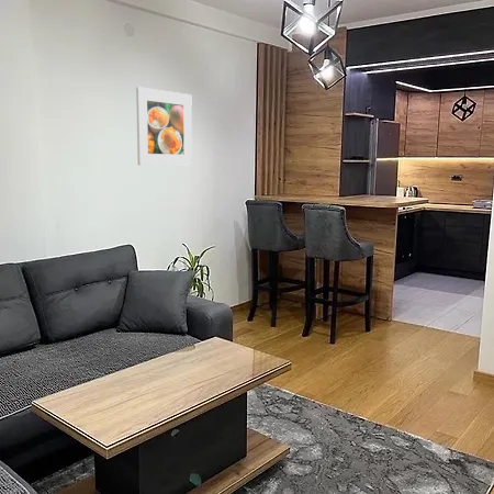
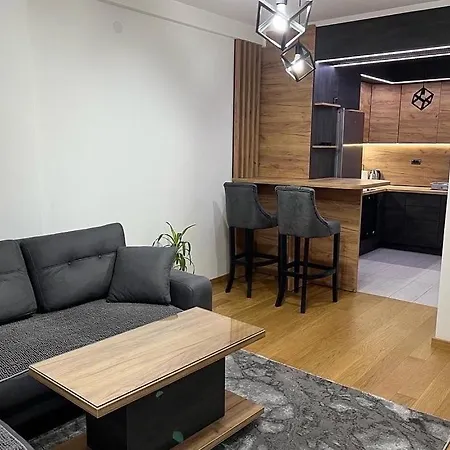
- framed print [135,86,193,166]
